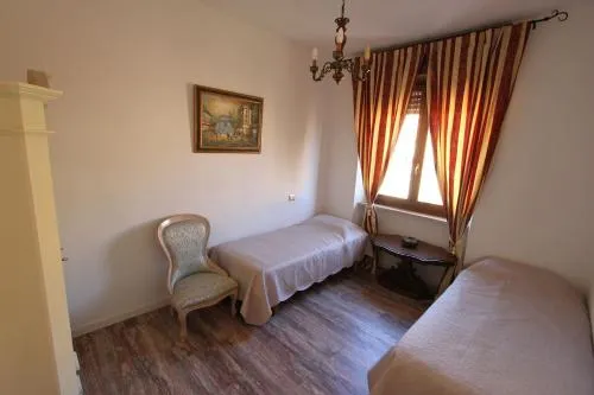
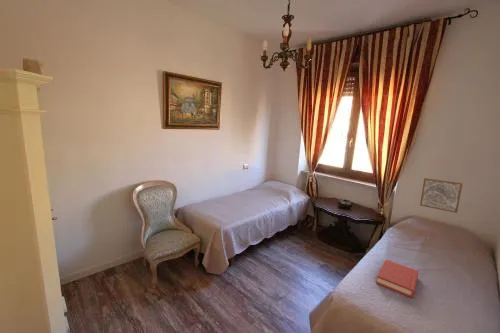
+ wall art [419,177,463,214]
+ hardback book [375,259,420,299]
